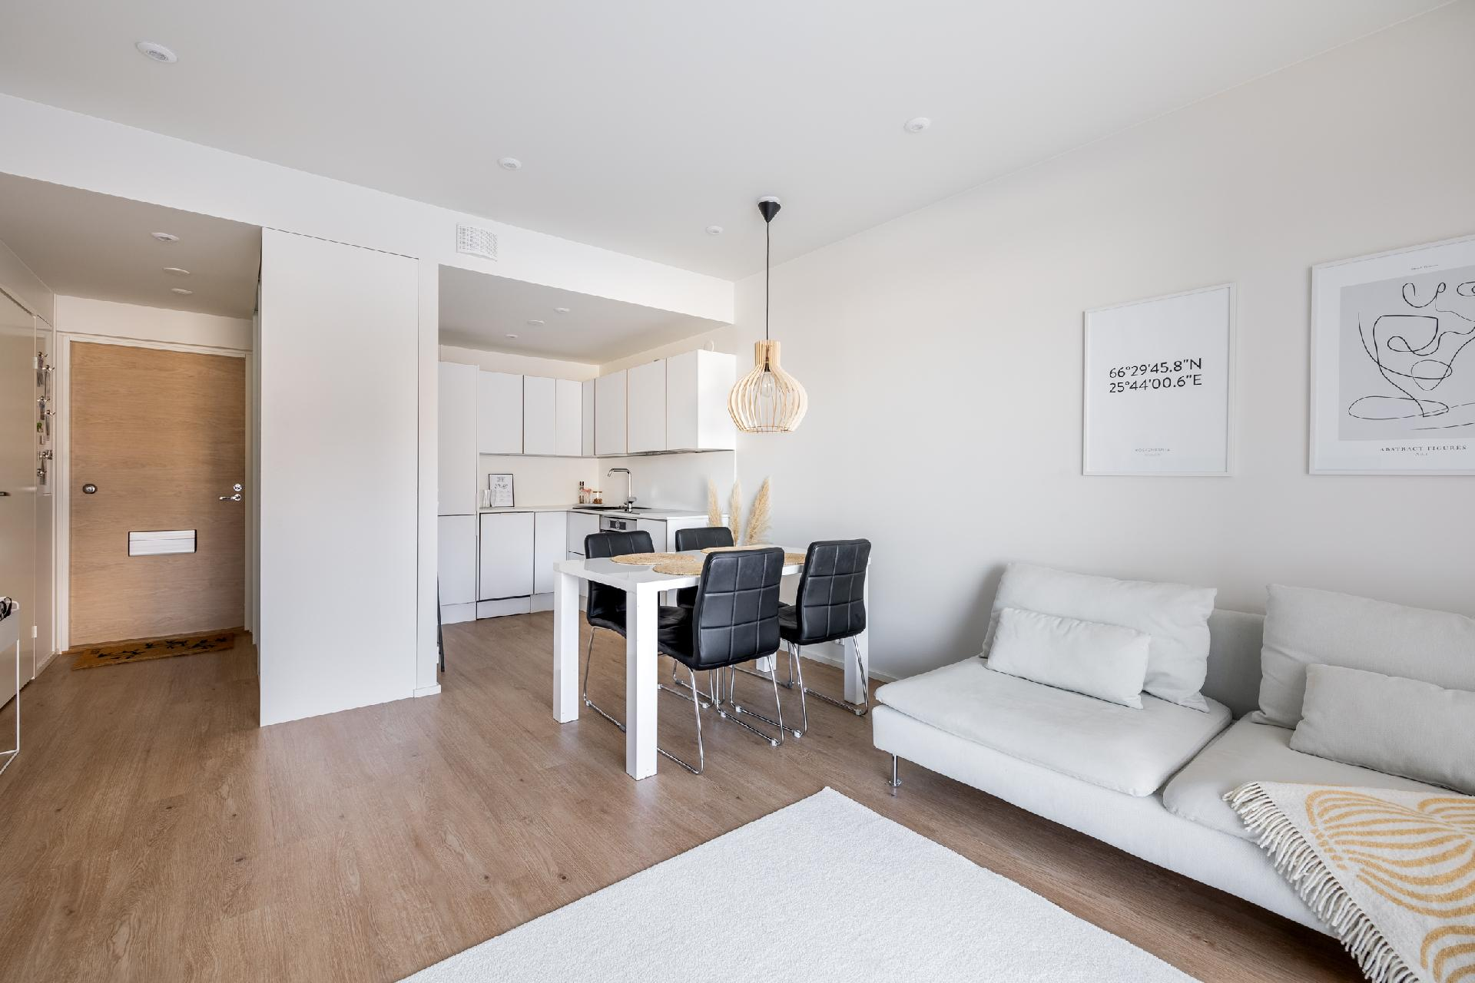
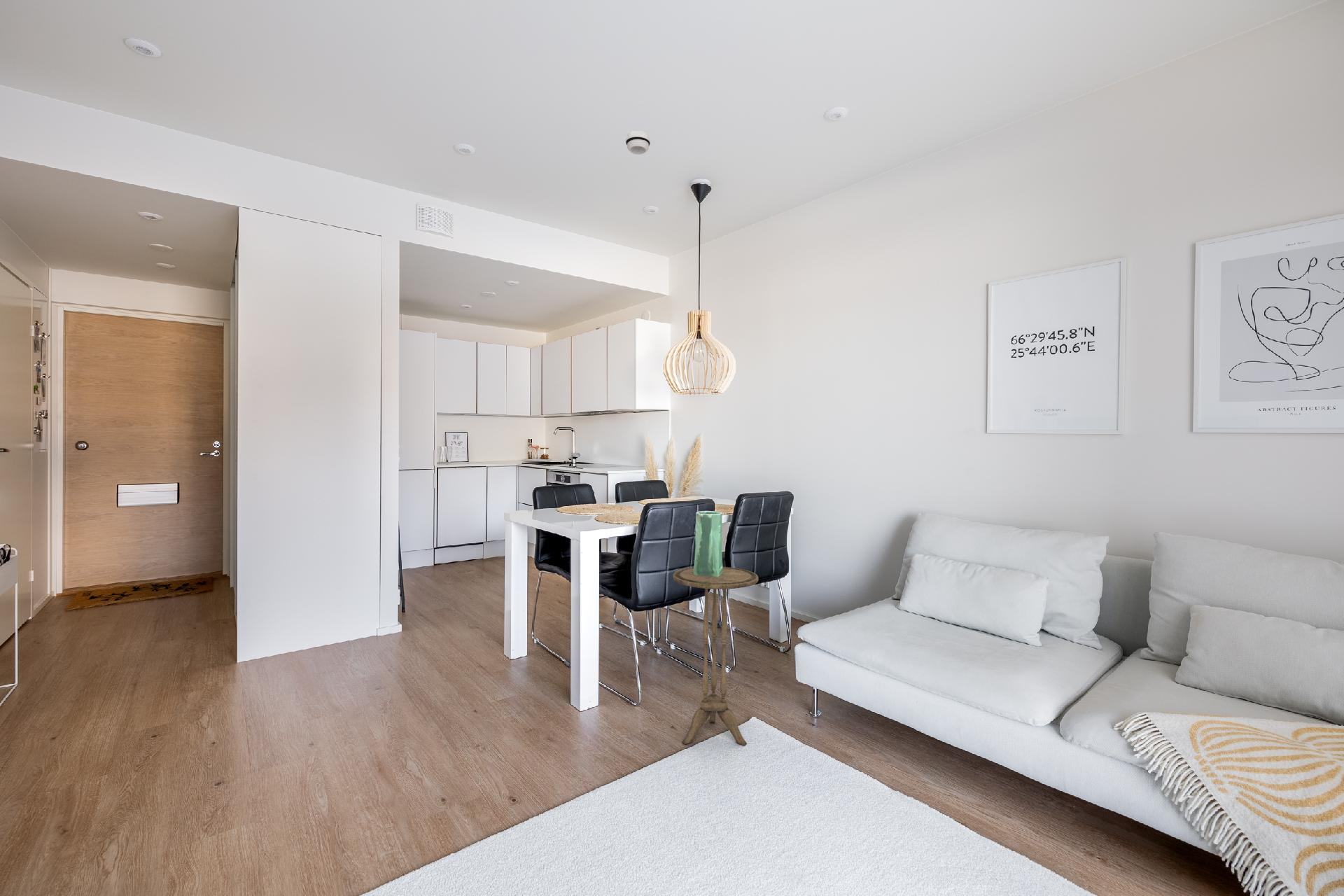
+ smoke detector [625,130,651,155]
+ vase [693,510,723,577]
+ side table [672,566,759,746]
